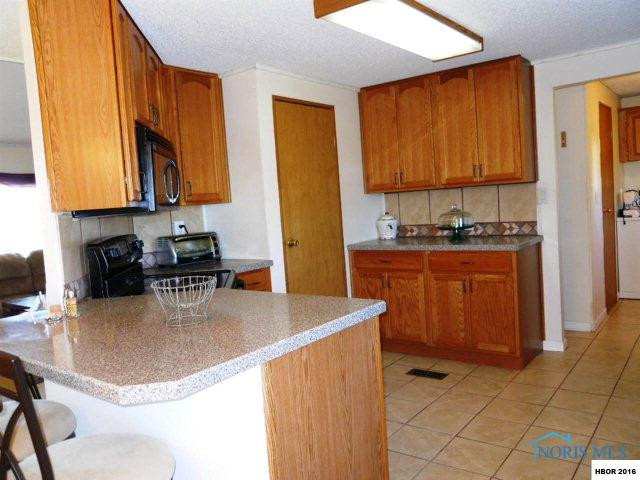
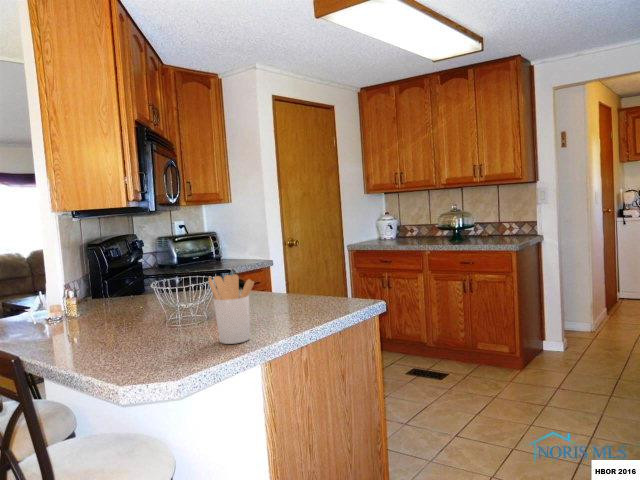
+ utensil holder [208,273,255,345]
